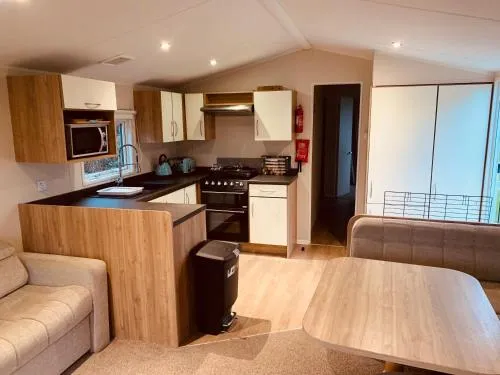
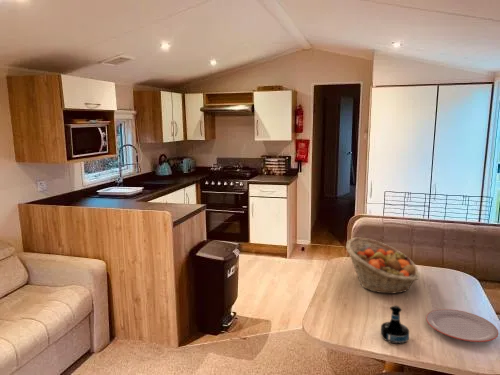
+ plate [425,308,499,343]
+ fruit basket [345,237,420,295]
+ tequila bottle [380,304,410,345]
